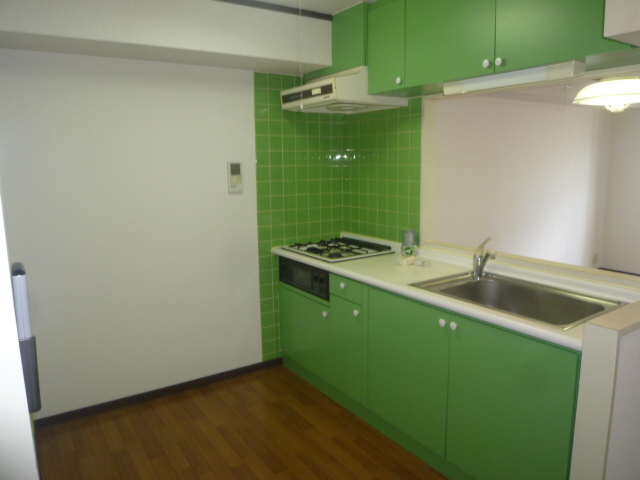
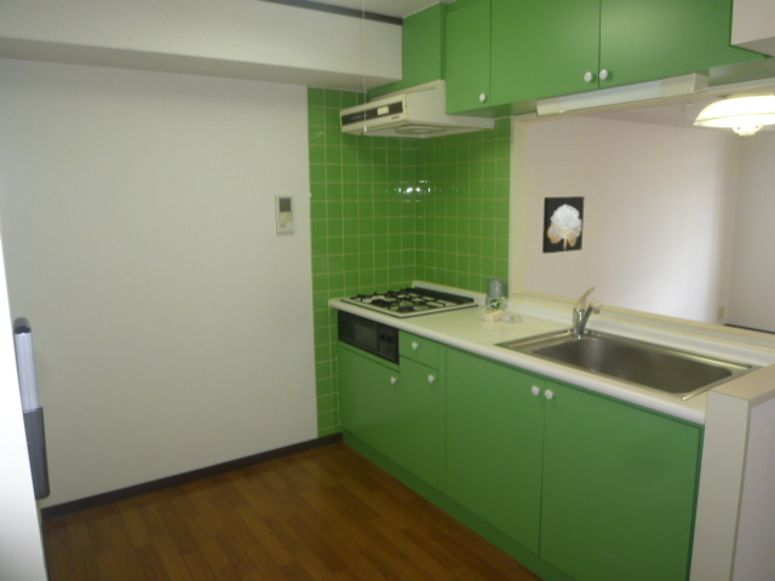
+ wall art [541,195,585,254]
